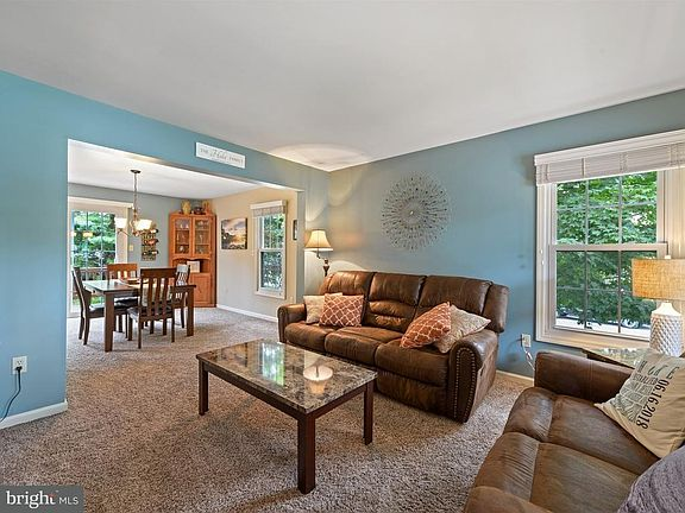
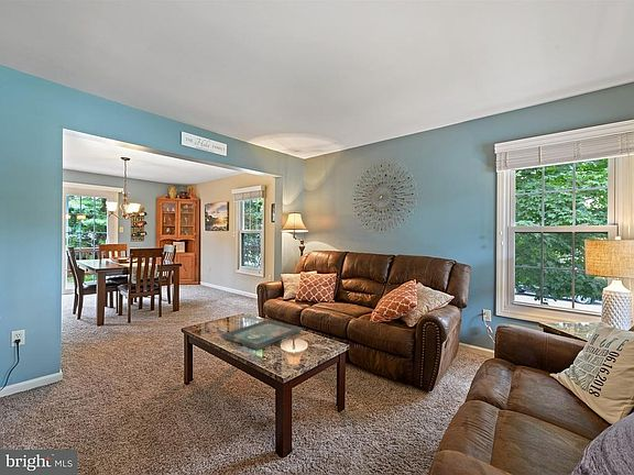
+ decorative tray [220,319,303,351]
